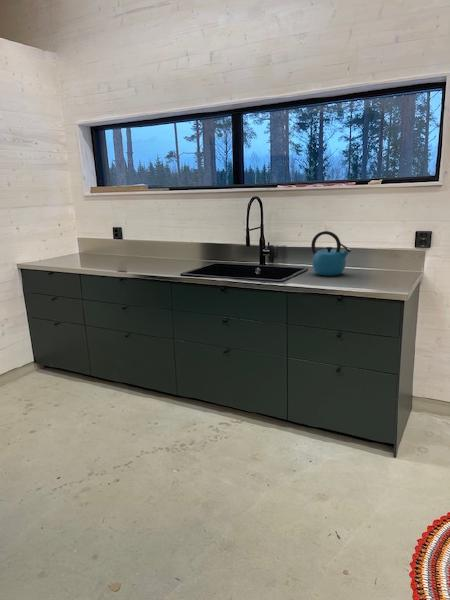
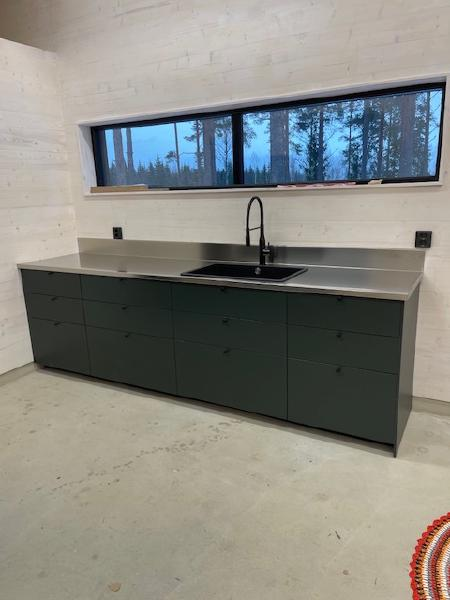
- kettle [310,230,352,277]
